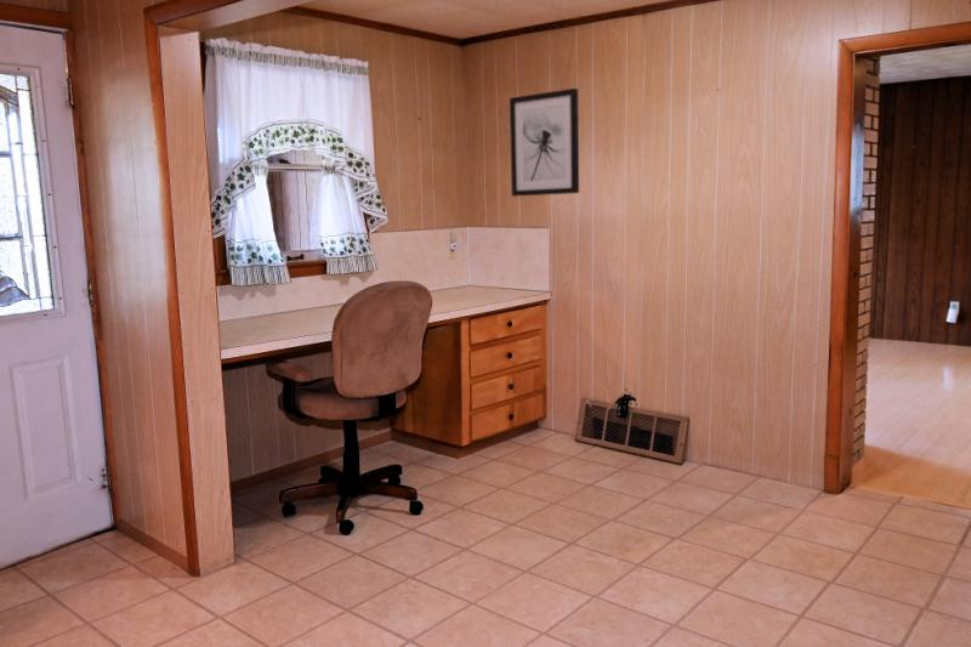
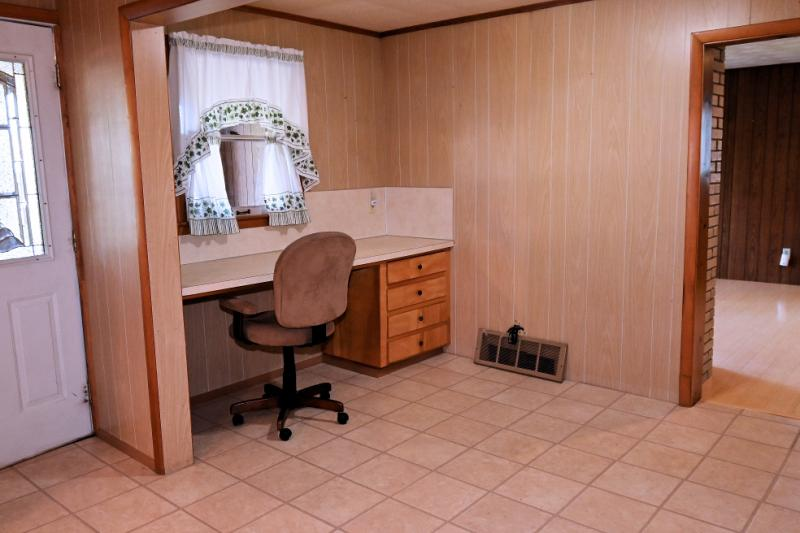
- wall art [509,87,580,198]
